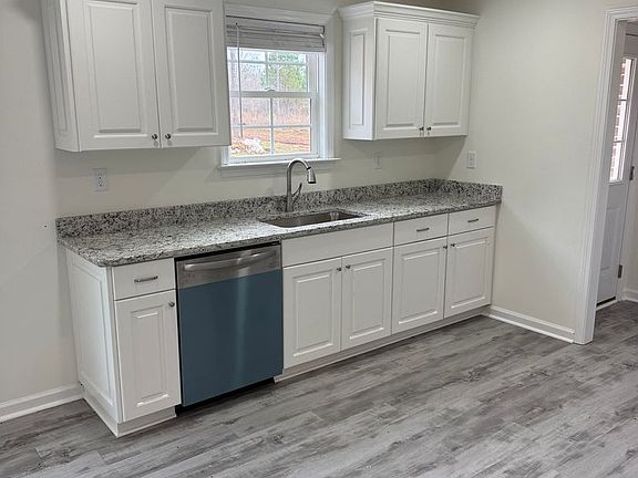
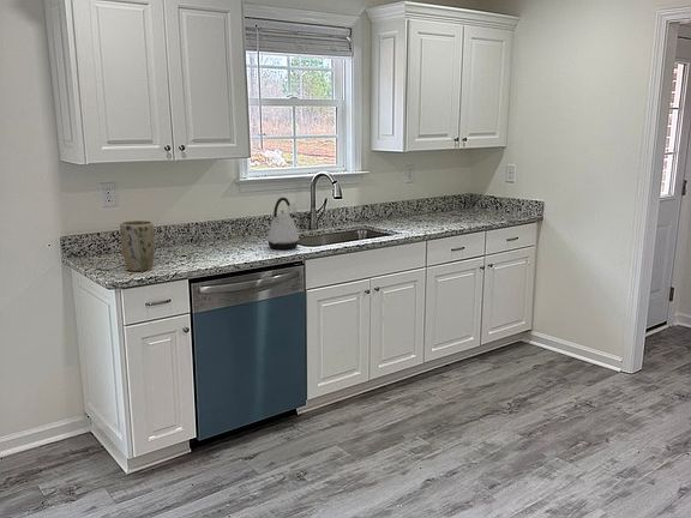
+ kettle [266,197,300,251]
+ plant pot [119,219,156,272]
